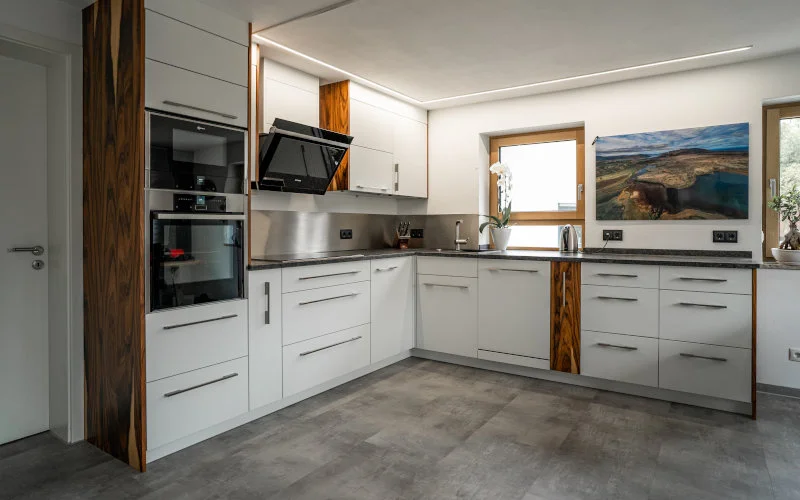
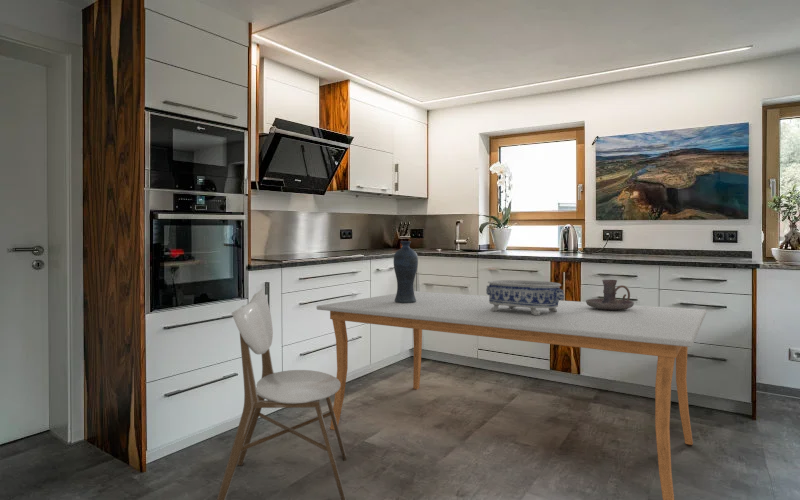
+ vase [393,240,419,303]
+ dining chair [216,288,347,500]
+ candle holder [585,279,635,310]
+ dining table [316,290,707,500]
+ decorative bowl [485,279,566,315]
